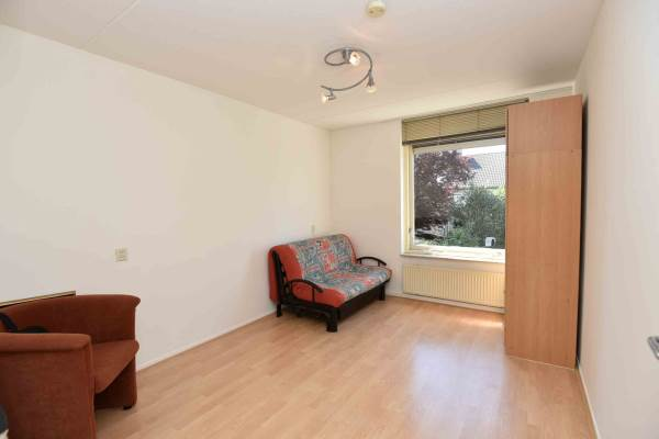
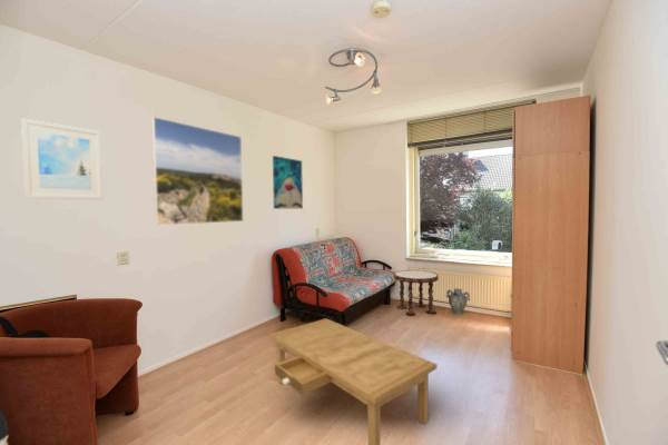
+ wall art [272,155,304,210]
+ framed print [150,116,244,226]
+ coffee table [268,317,438,445]
+ ceramic jug [445,287,471,316]
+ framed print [20,118,105,200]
+ side table [393,269,440,316]
